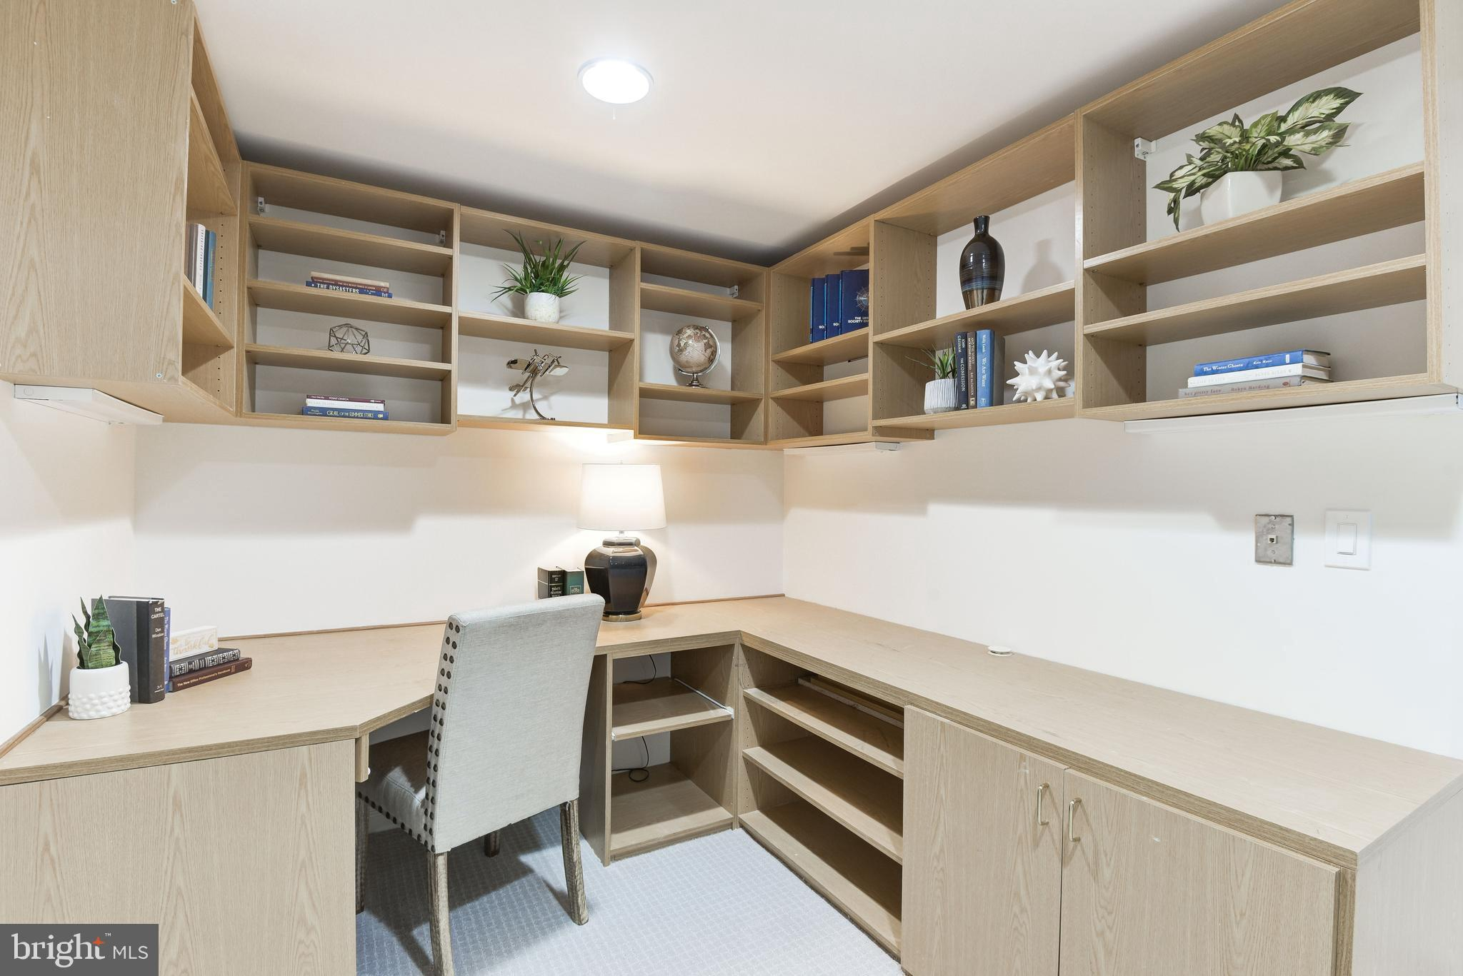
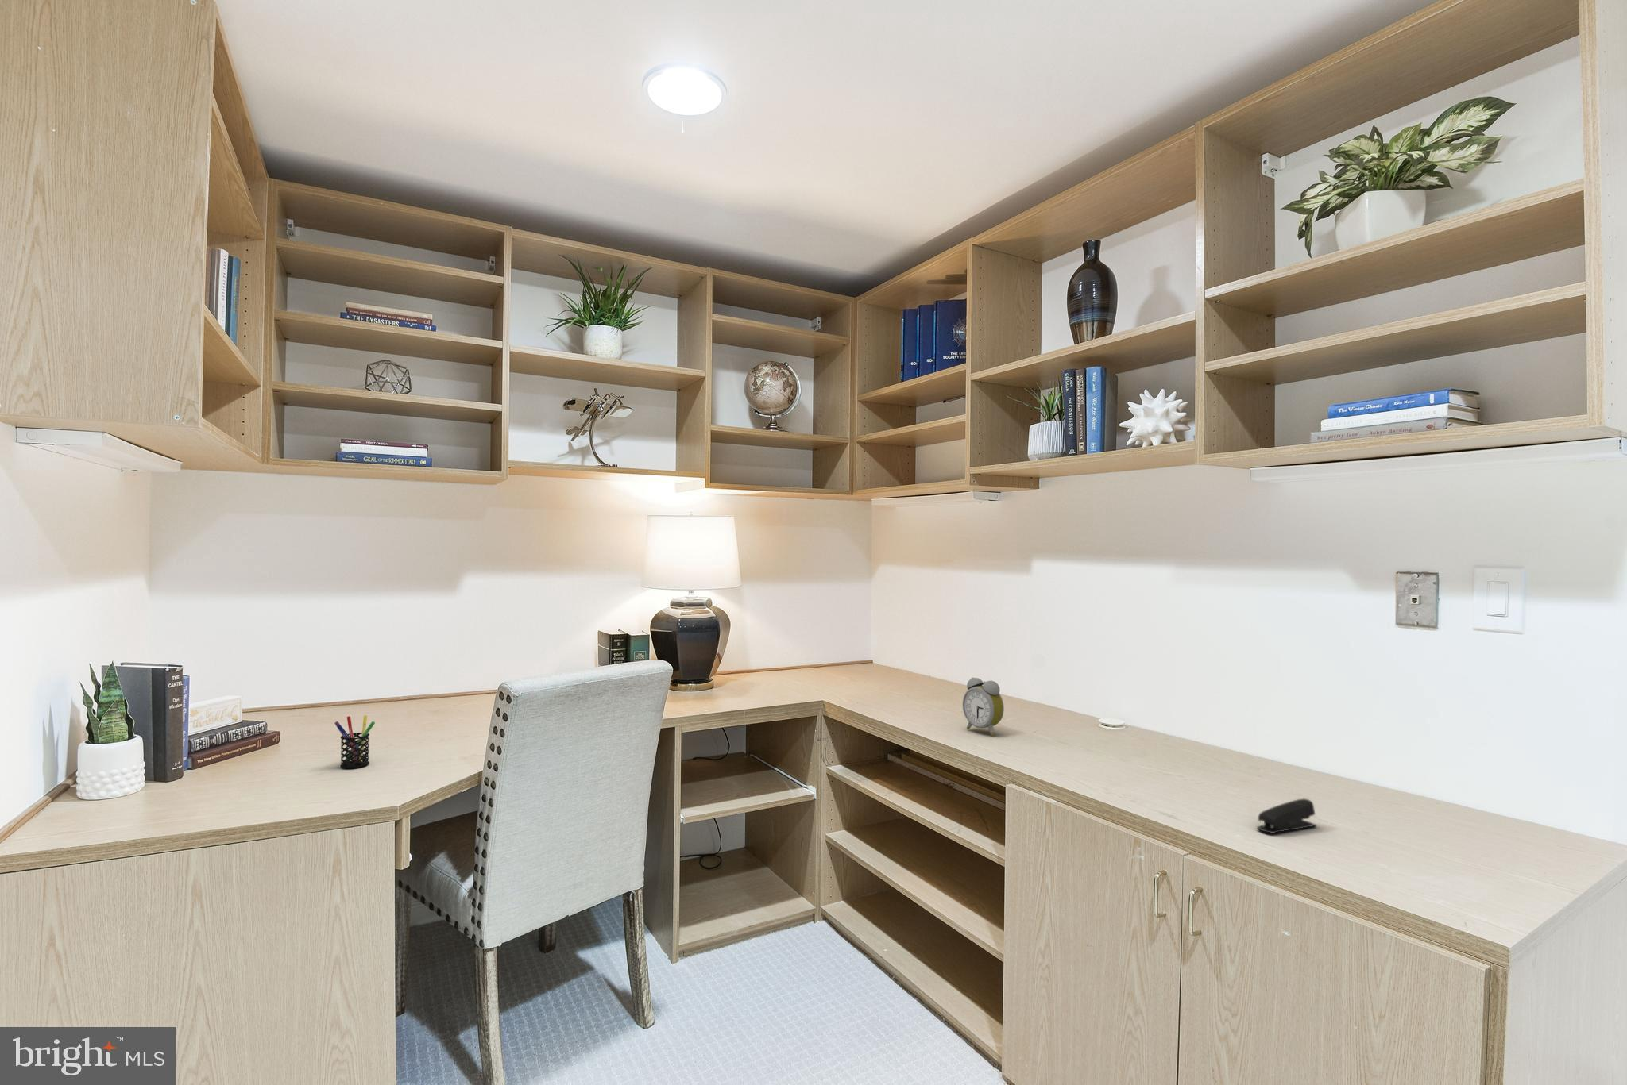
+ stapler [1256,798,1317,834]
+ pen holder [333,714,376,769]
+ alarm clock [962,677,1006,736]
